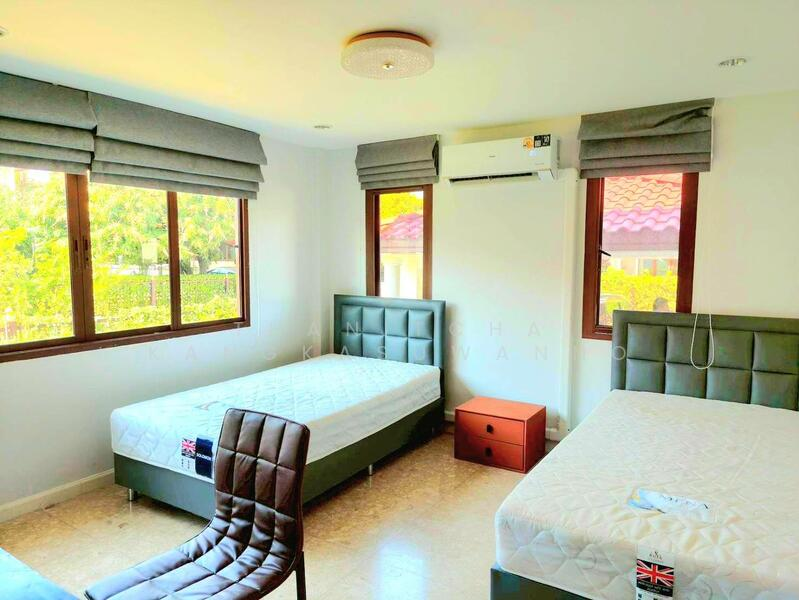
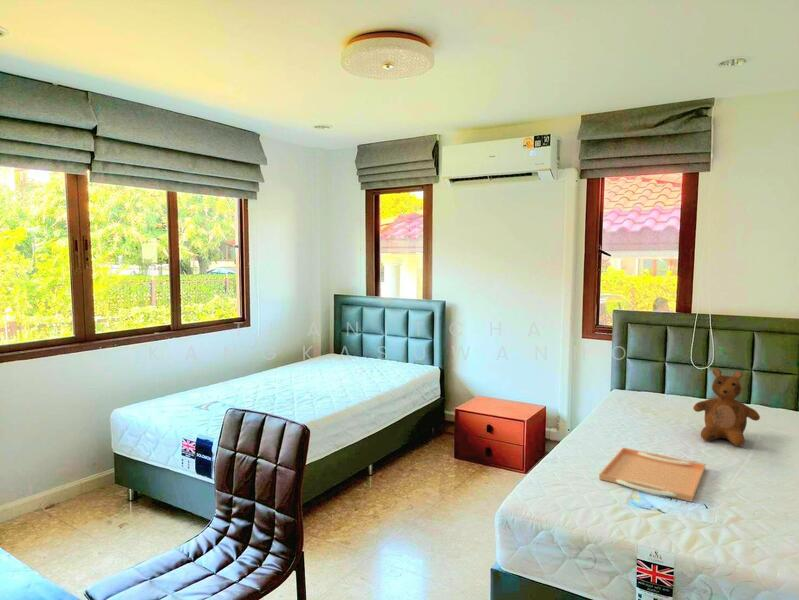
+ serving tray [598,446,706,503]
+ teddy bear [692,367,761,447]
